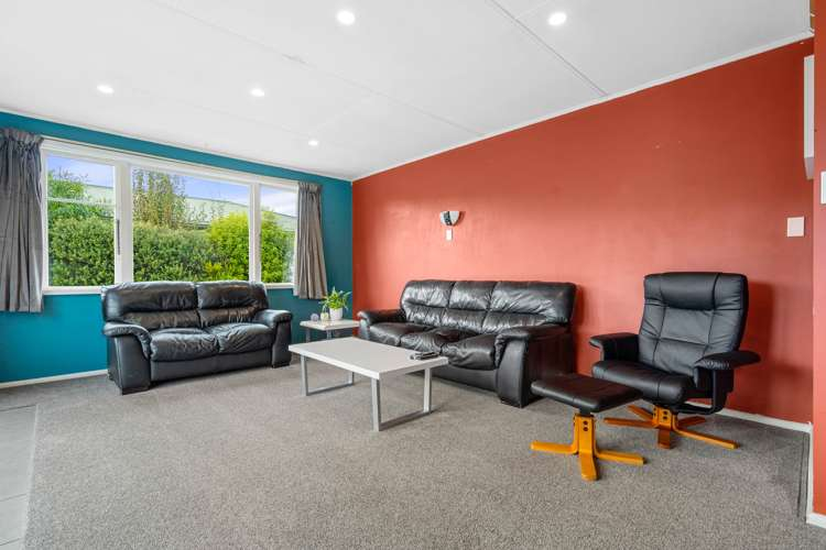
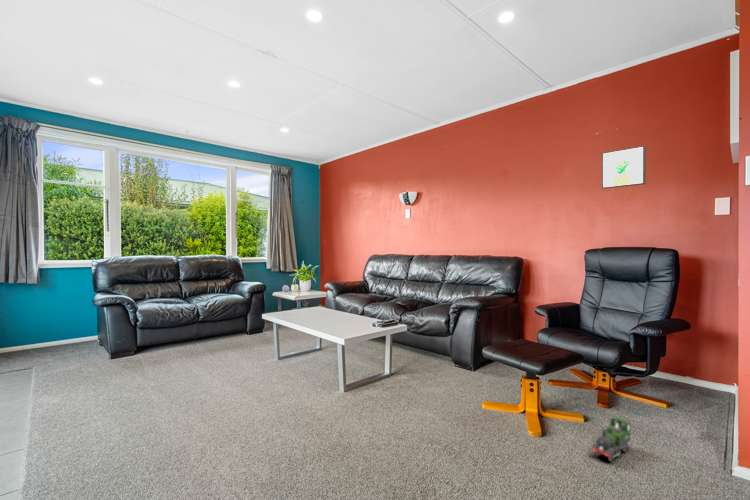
+ toy train [591,416,632,463]
+ wall art [601,145,647,190]
